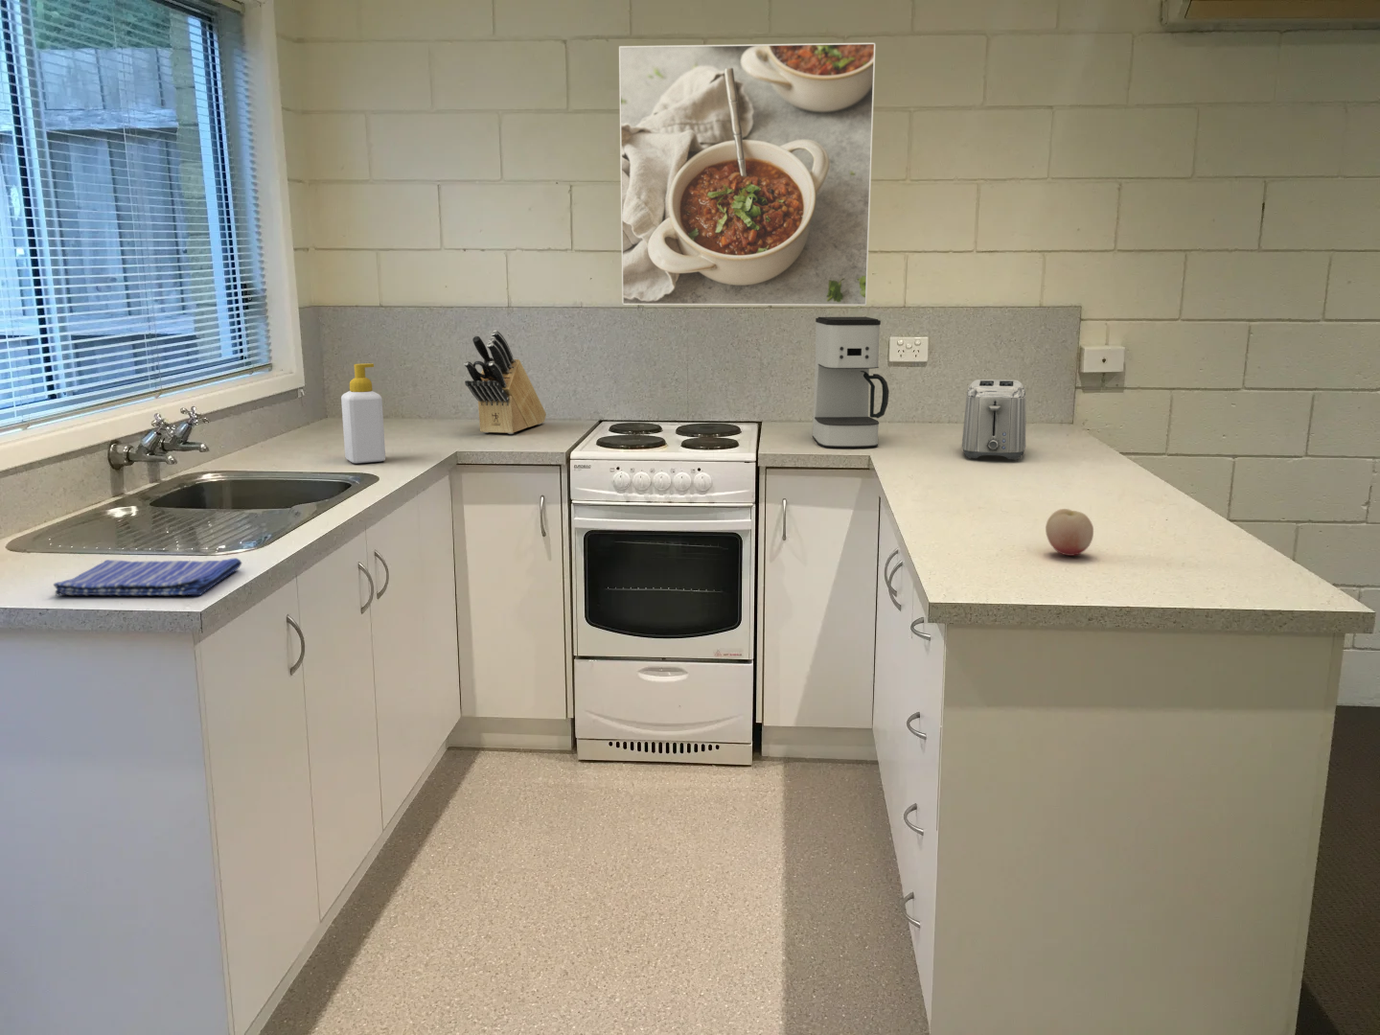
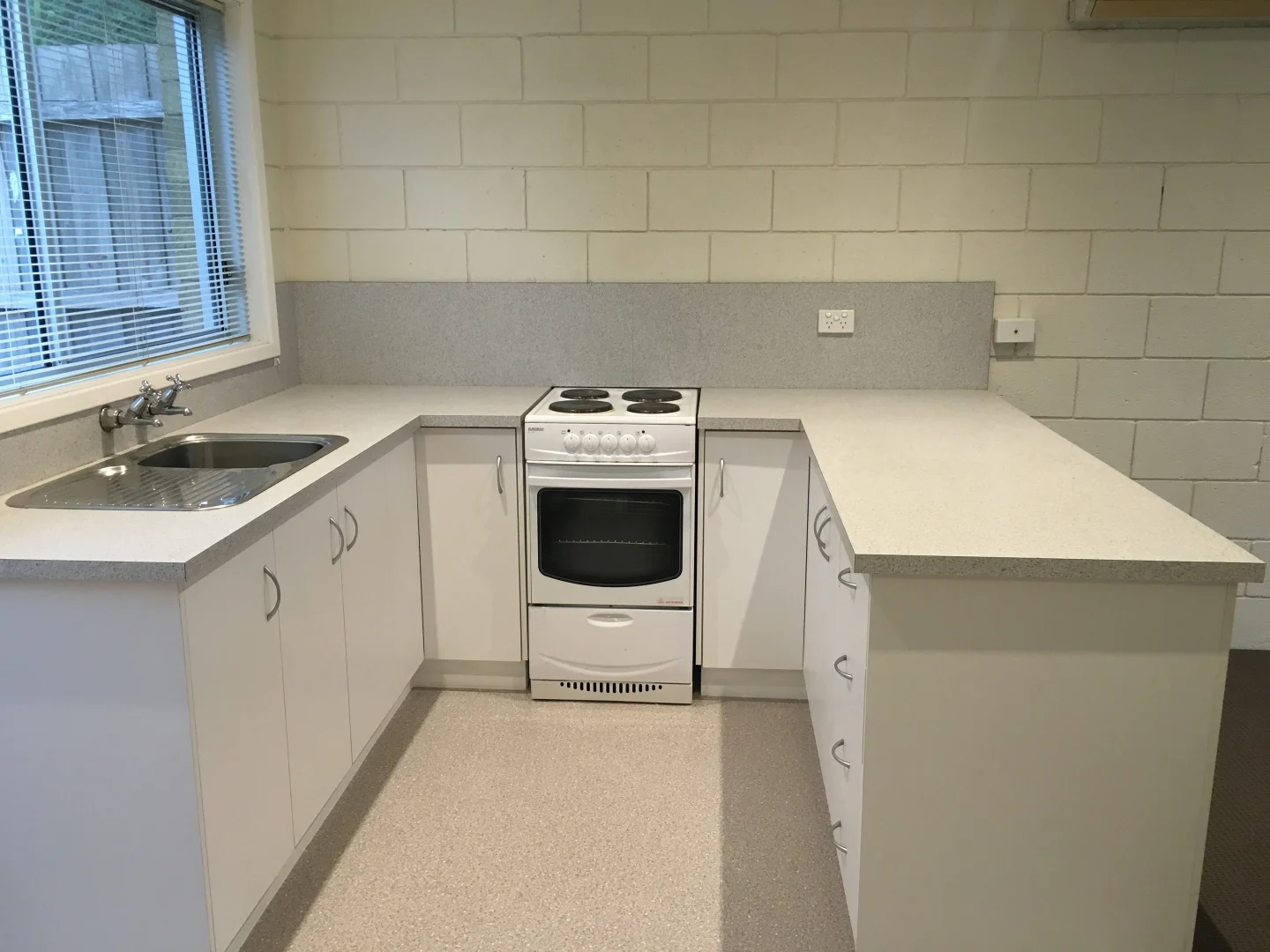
- coffee maker [812,316,890,449]
- soap bottle [340,362,386,464]
- dish towel [53,557,242,596]
- knife block [463,329,548,435]
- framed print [618,42,876,307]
- toaster [962,378,1027,461]
- fruit [1044,508,1094,557]
